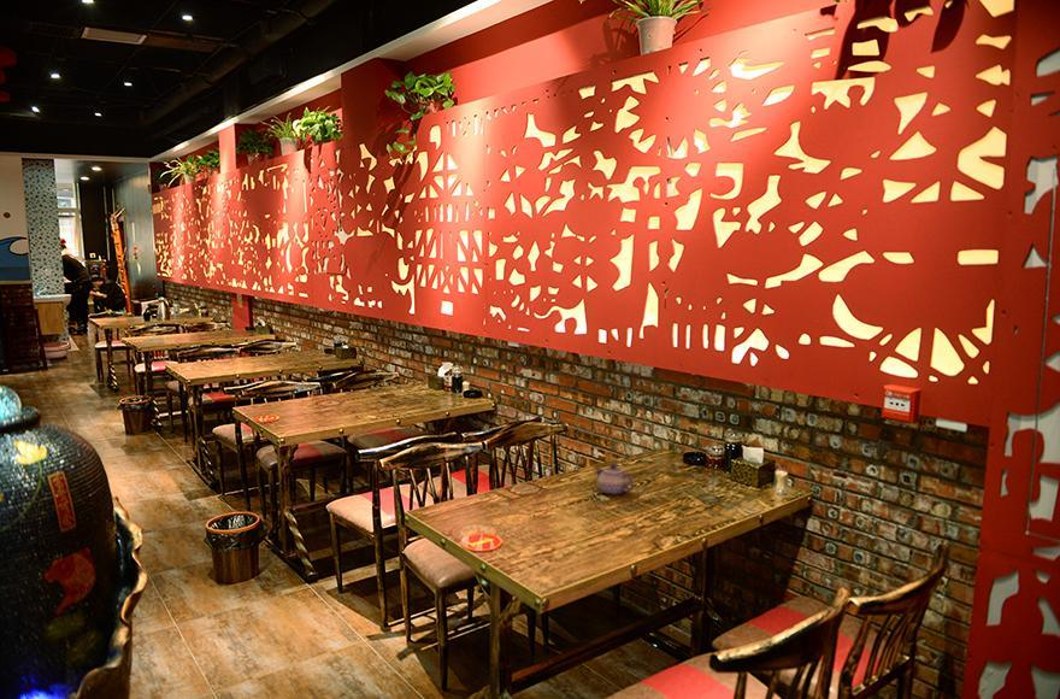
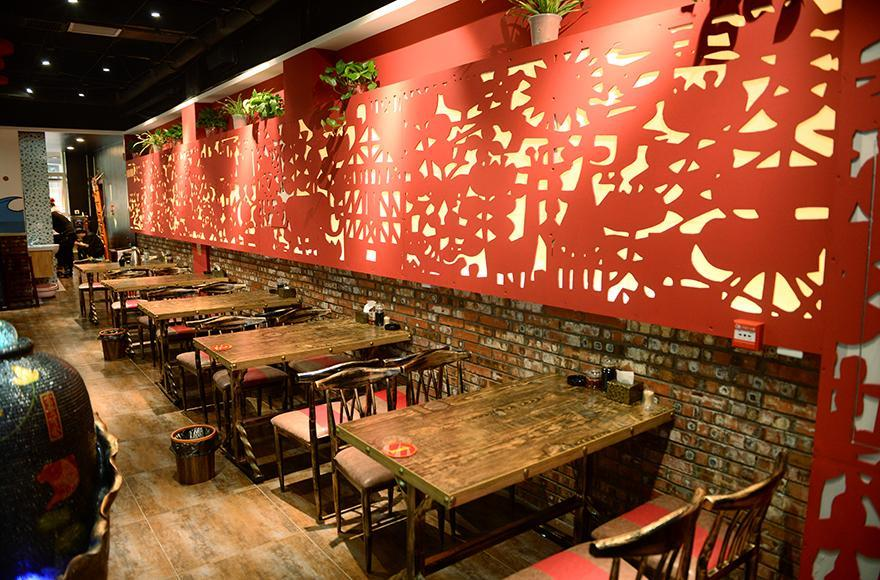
- teapot [594,462,635,497]
